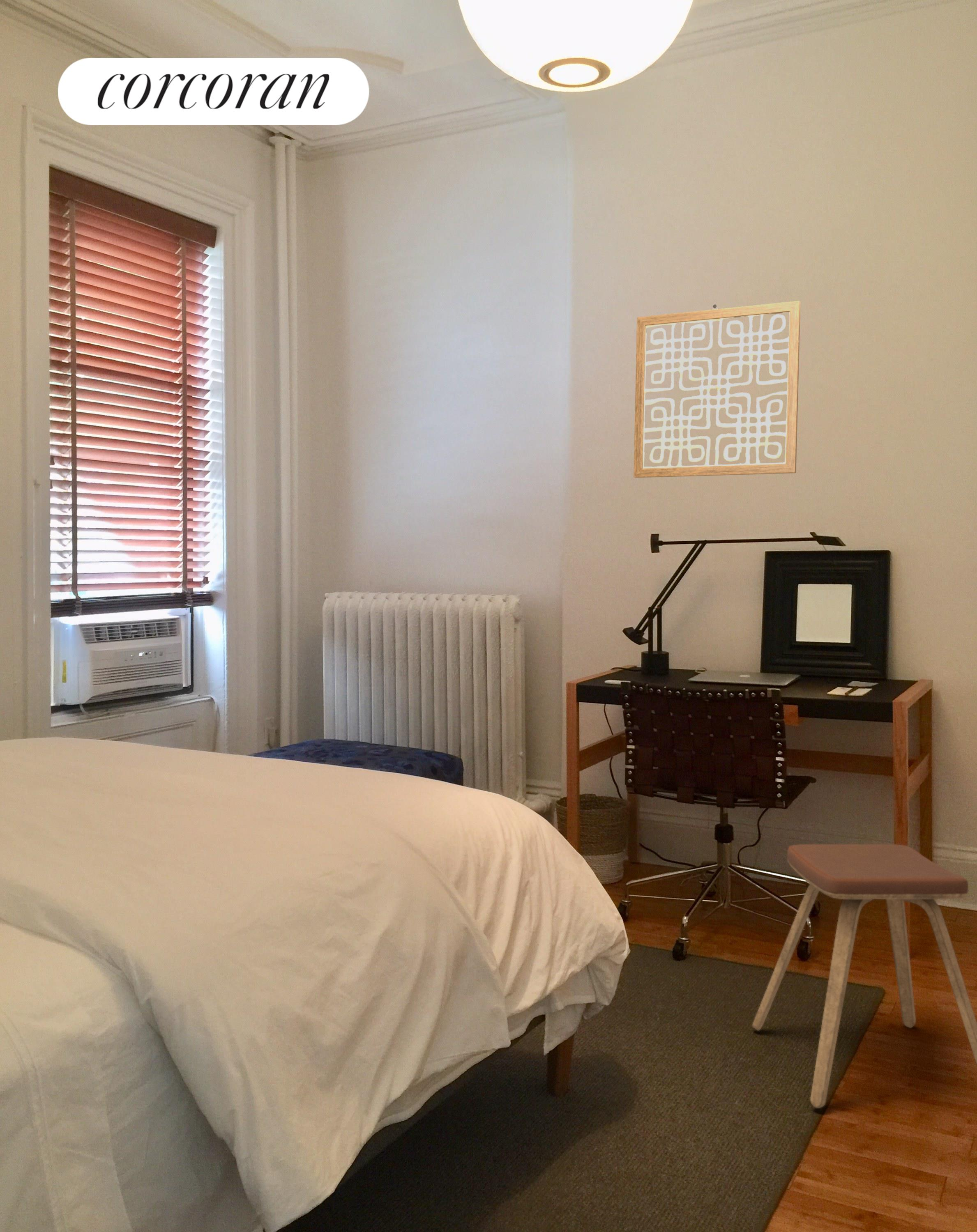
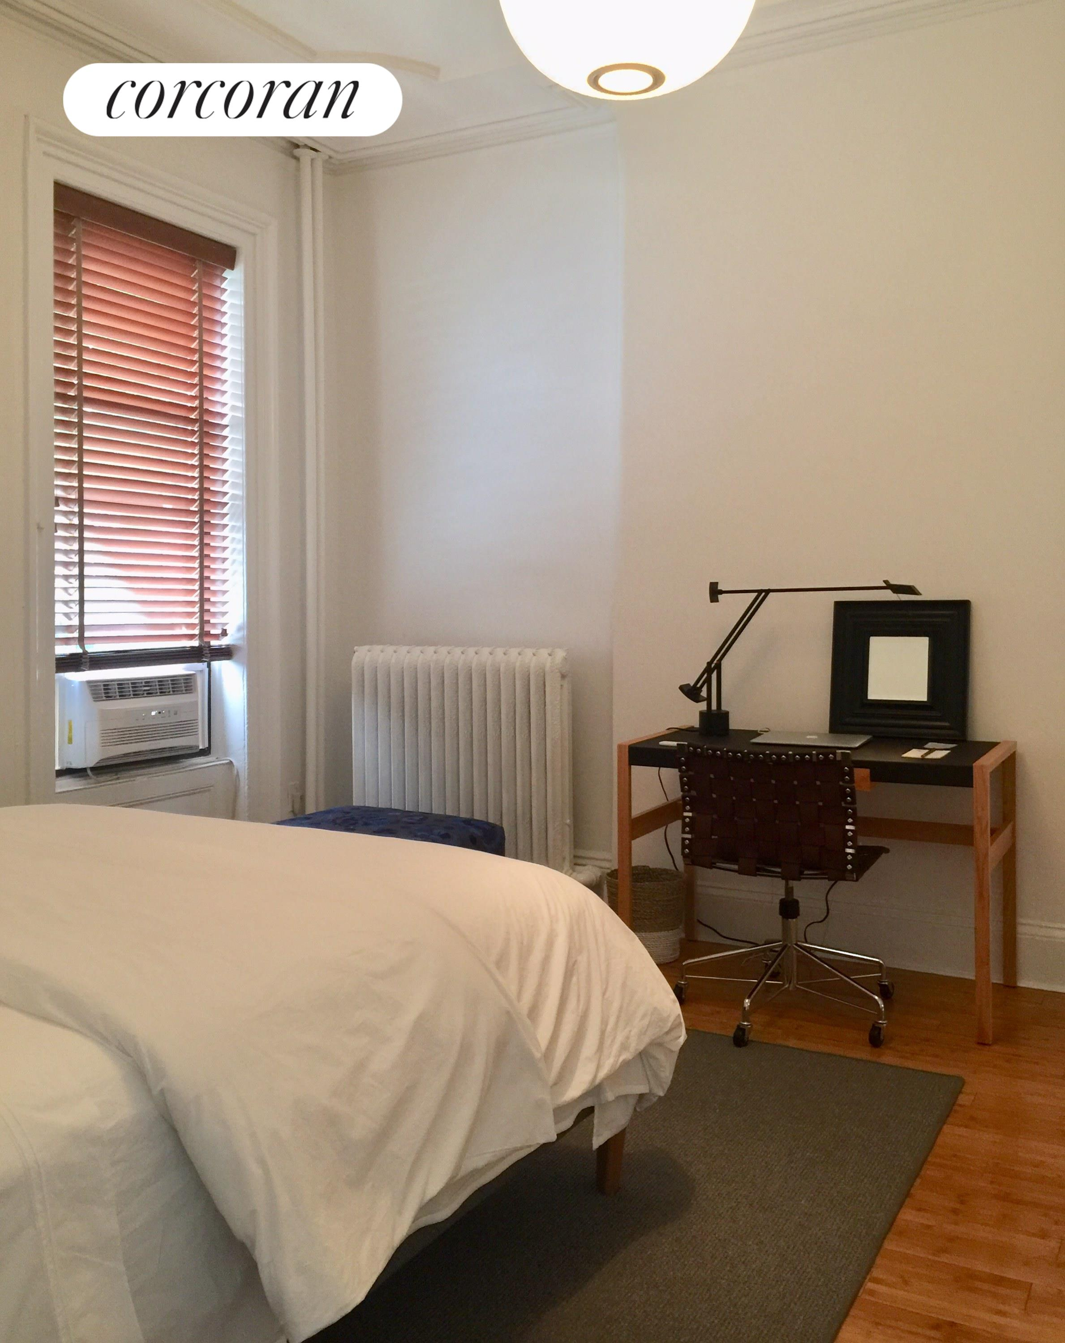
- wall art [633,301,801,478]
- music stool [752,844,977,1108]
